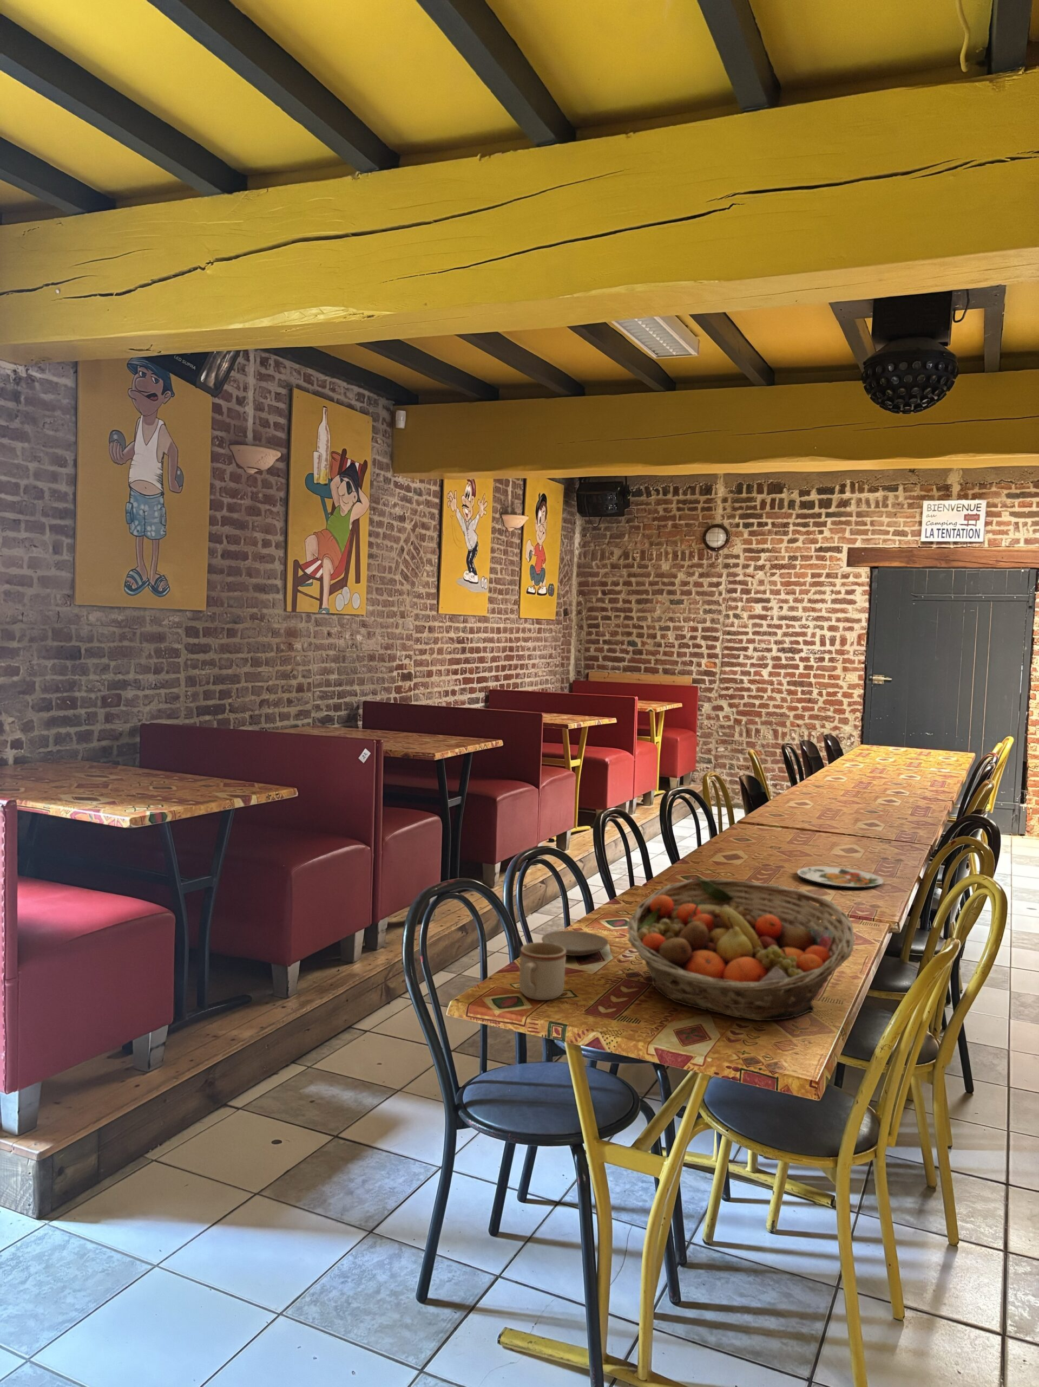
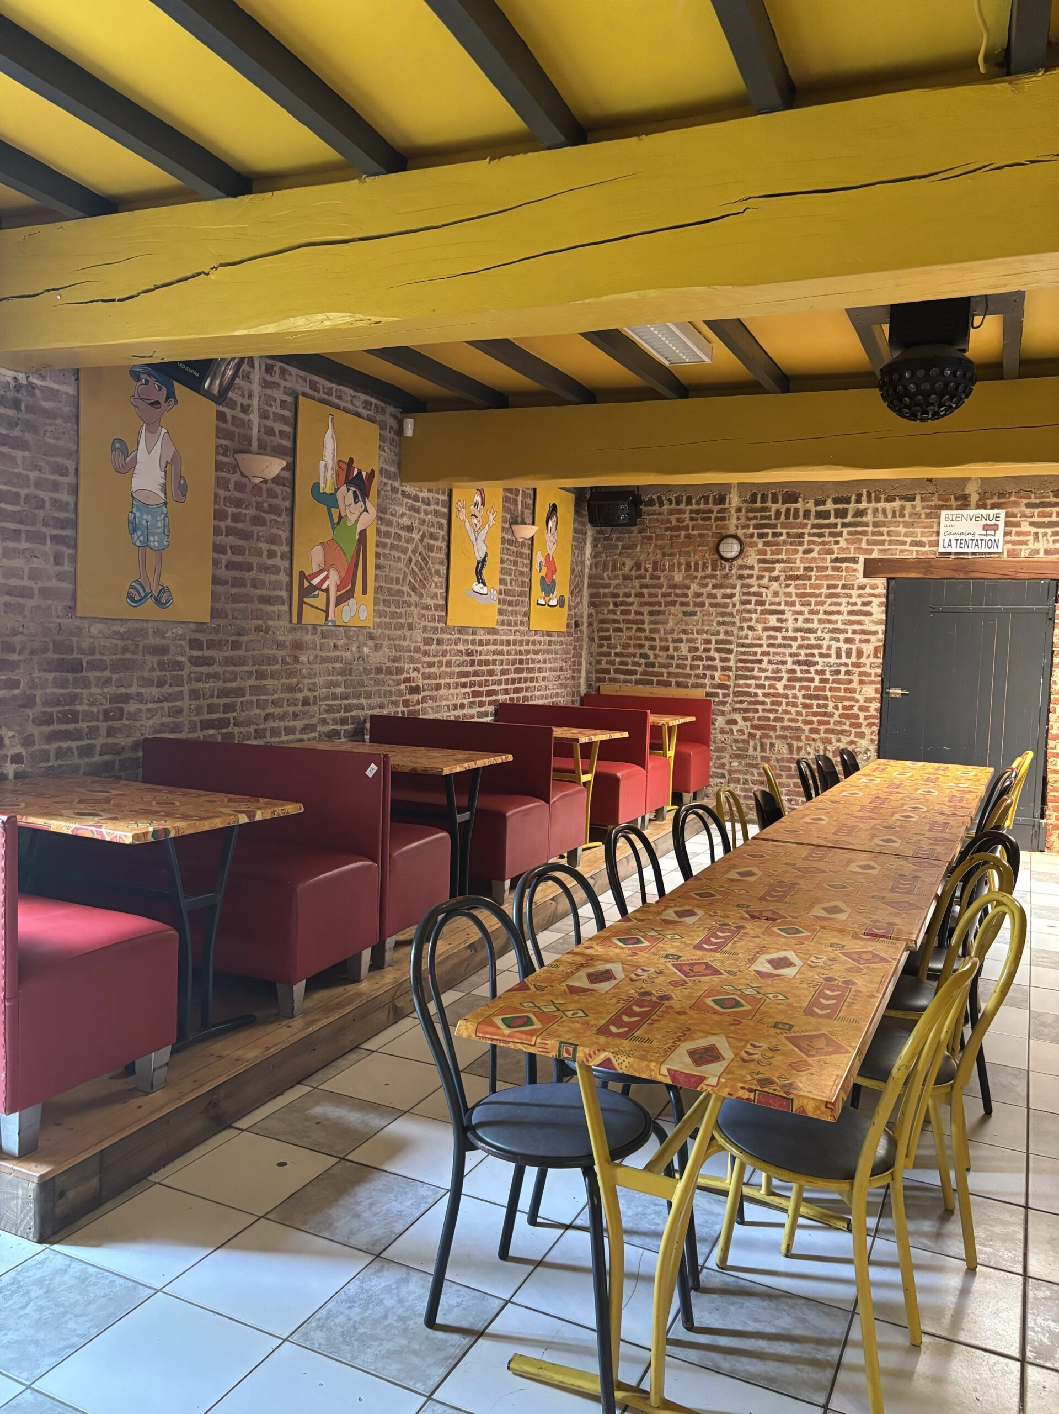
- mug [520,941,566,1000]
- plate [541,929,609,957]
- fruit basket [626,878,855,1021]
- plate [797,866,884,888]
